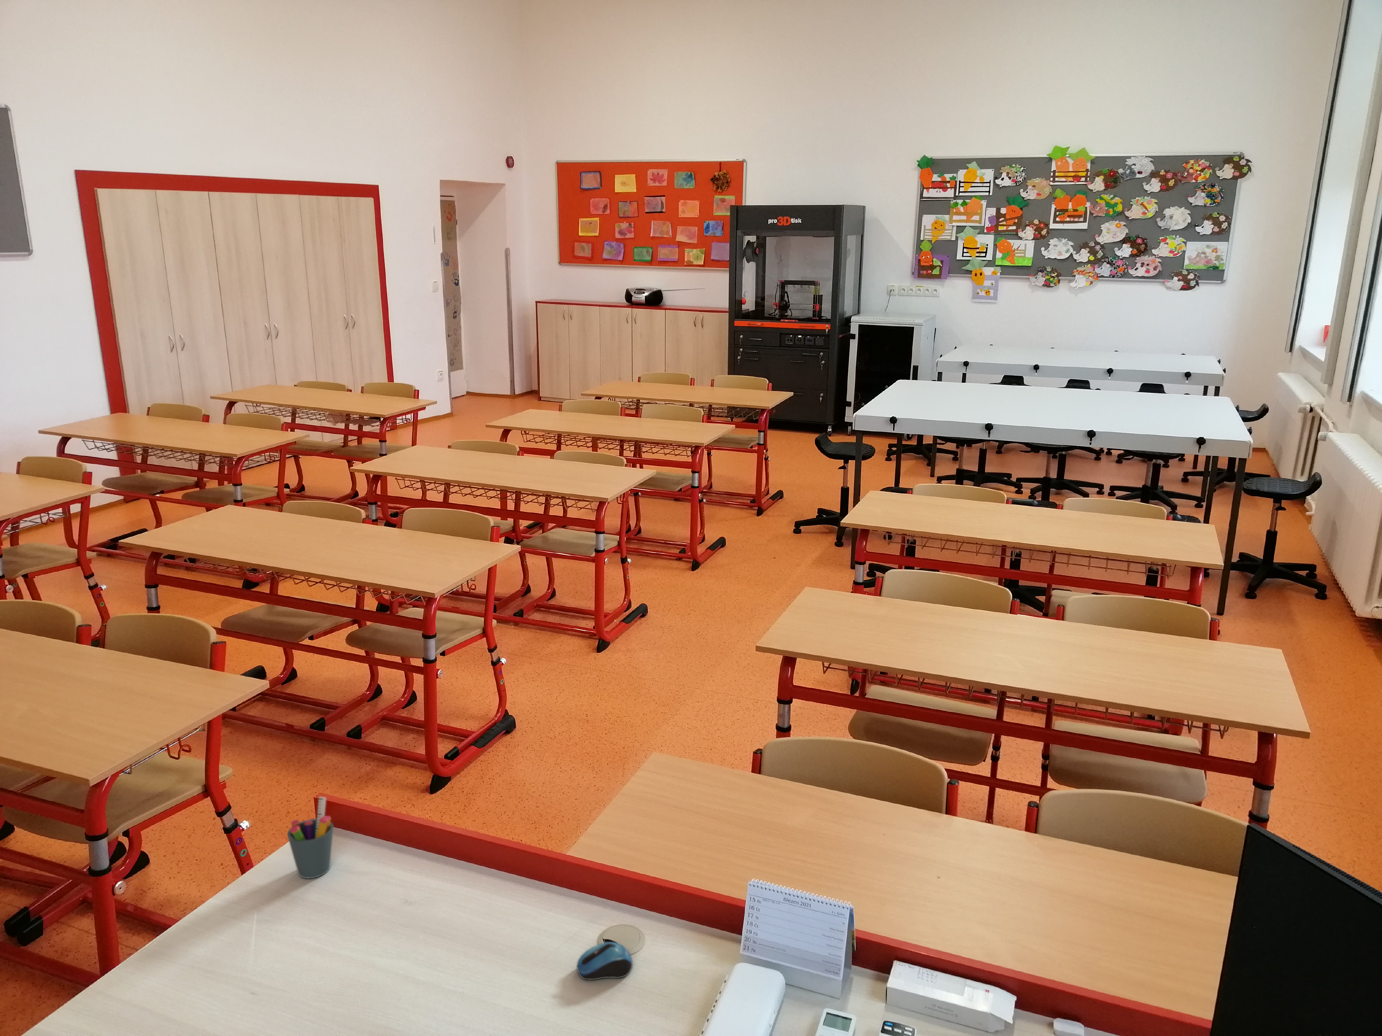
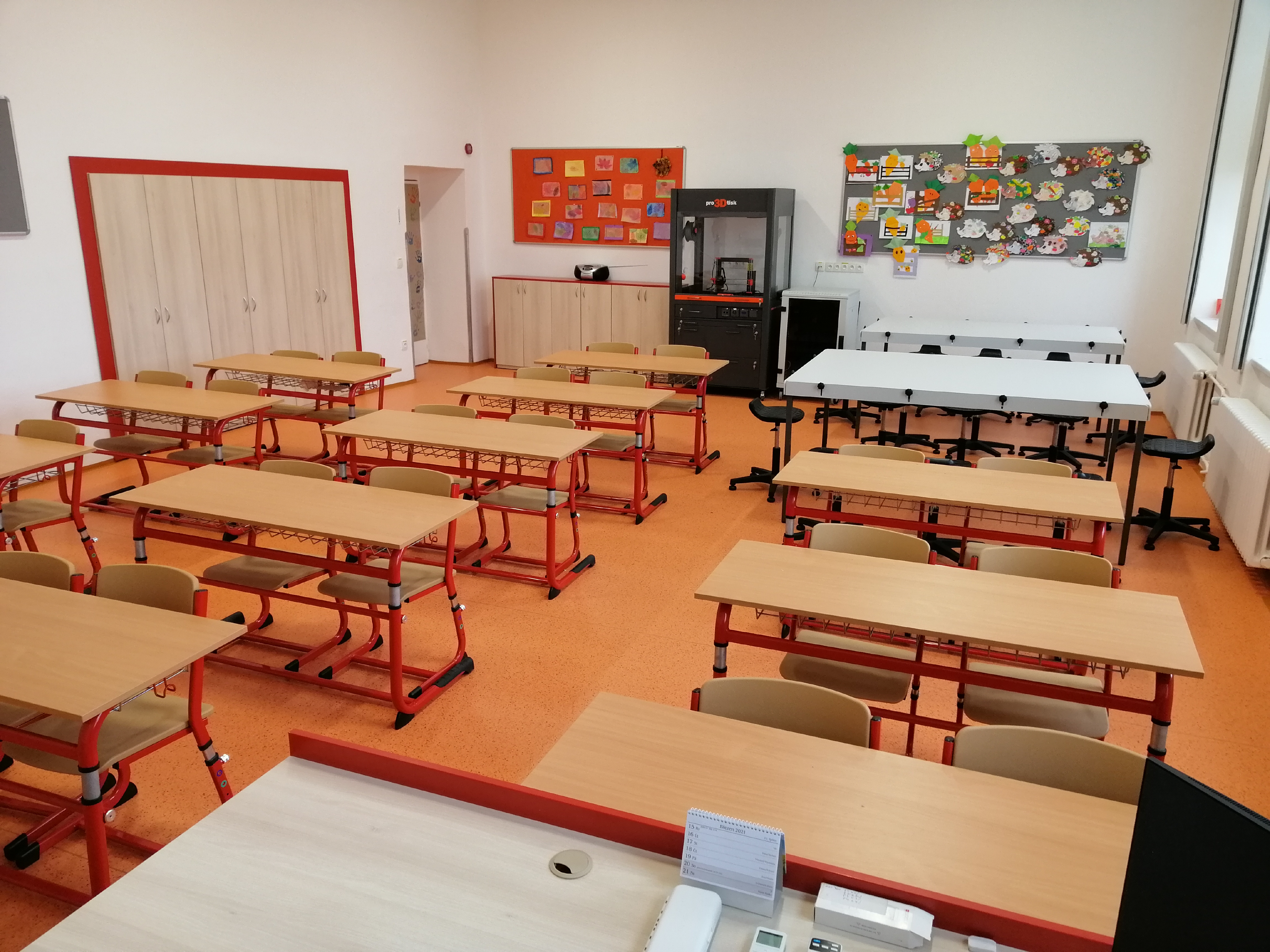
- pen holder [287,797,334,879]
- computer mouse [577,941,633,980]
